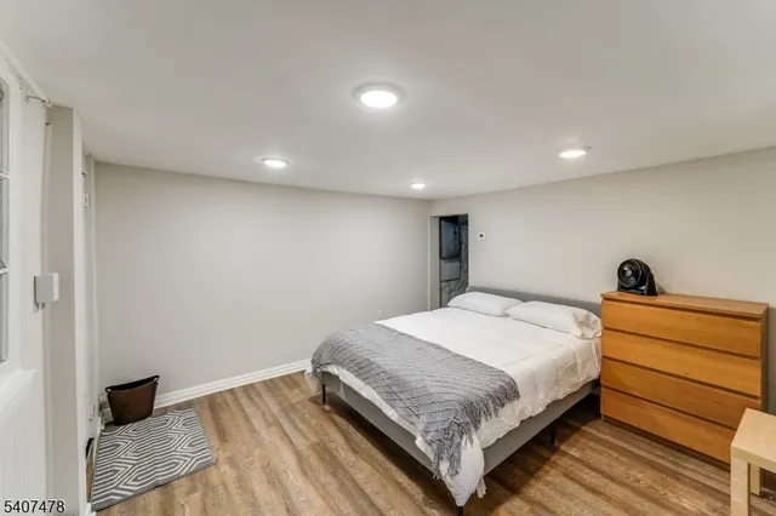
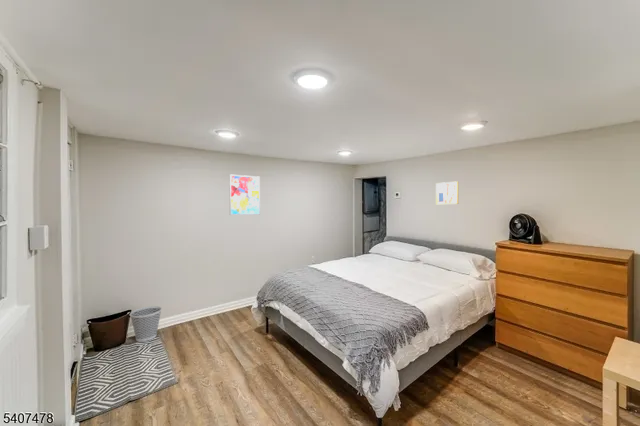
+ wall art [435,180,460,205]
+ wastebasket [129,305,163,342]
+ wall art [228,173,261,216]
